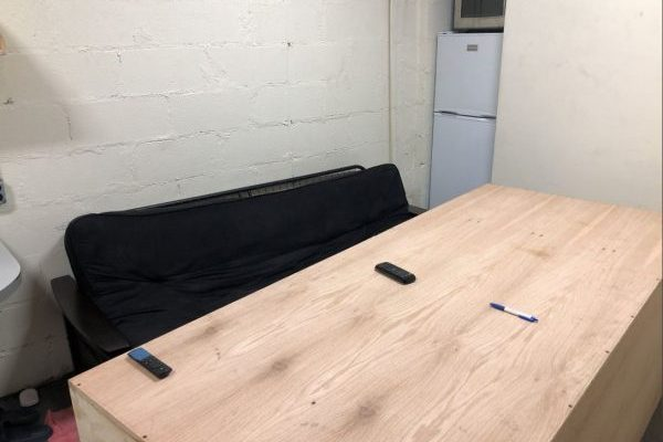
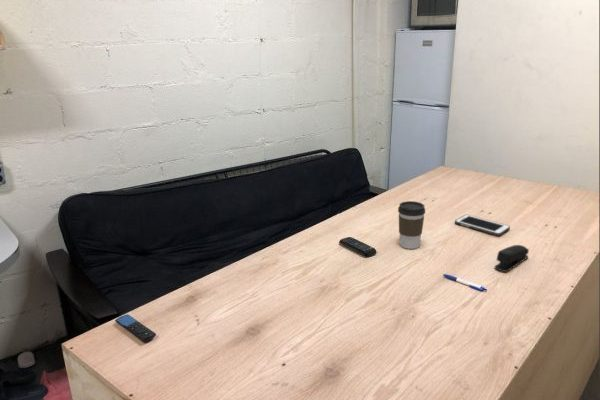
+ stapler [494,244,530,273]
+ cell phone [454,214,511,237]
+ coffee cup [397,200,426,250]
